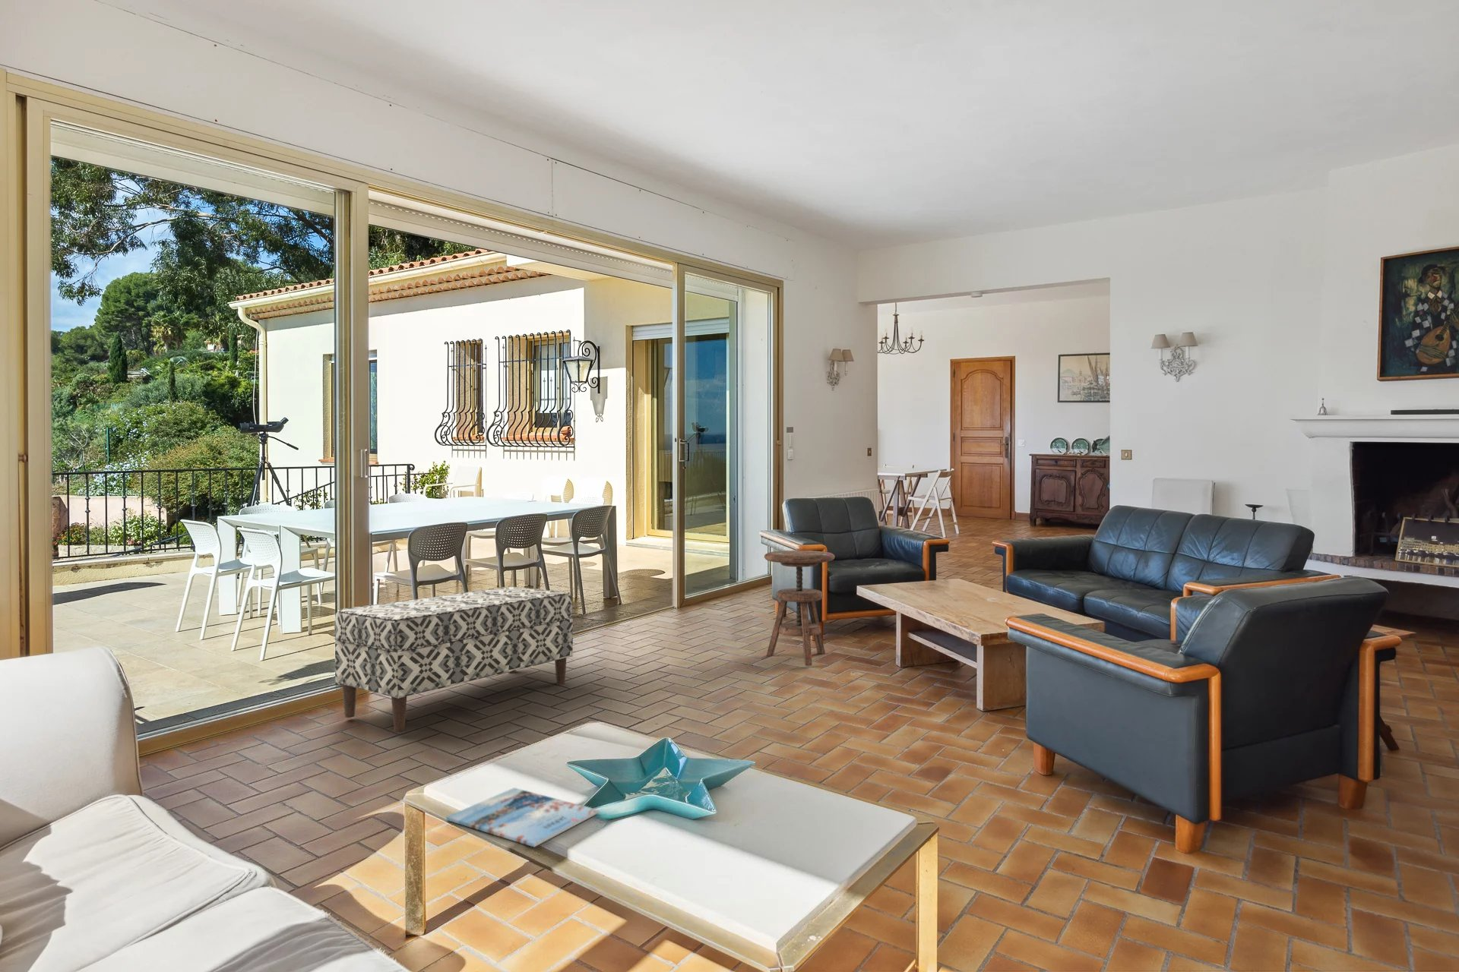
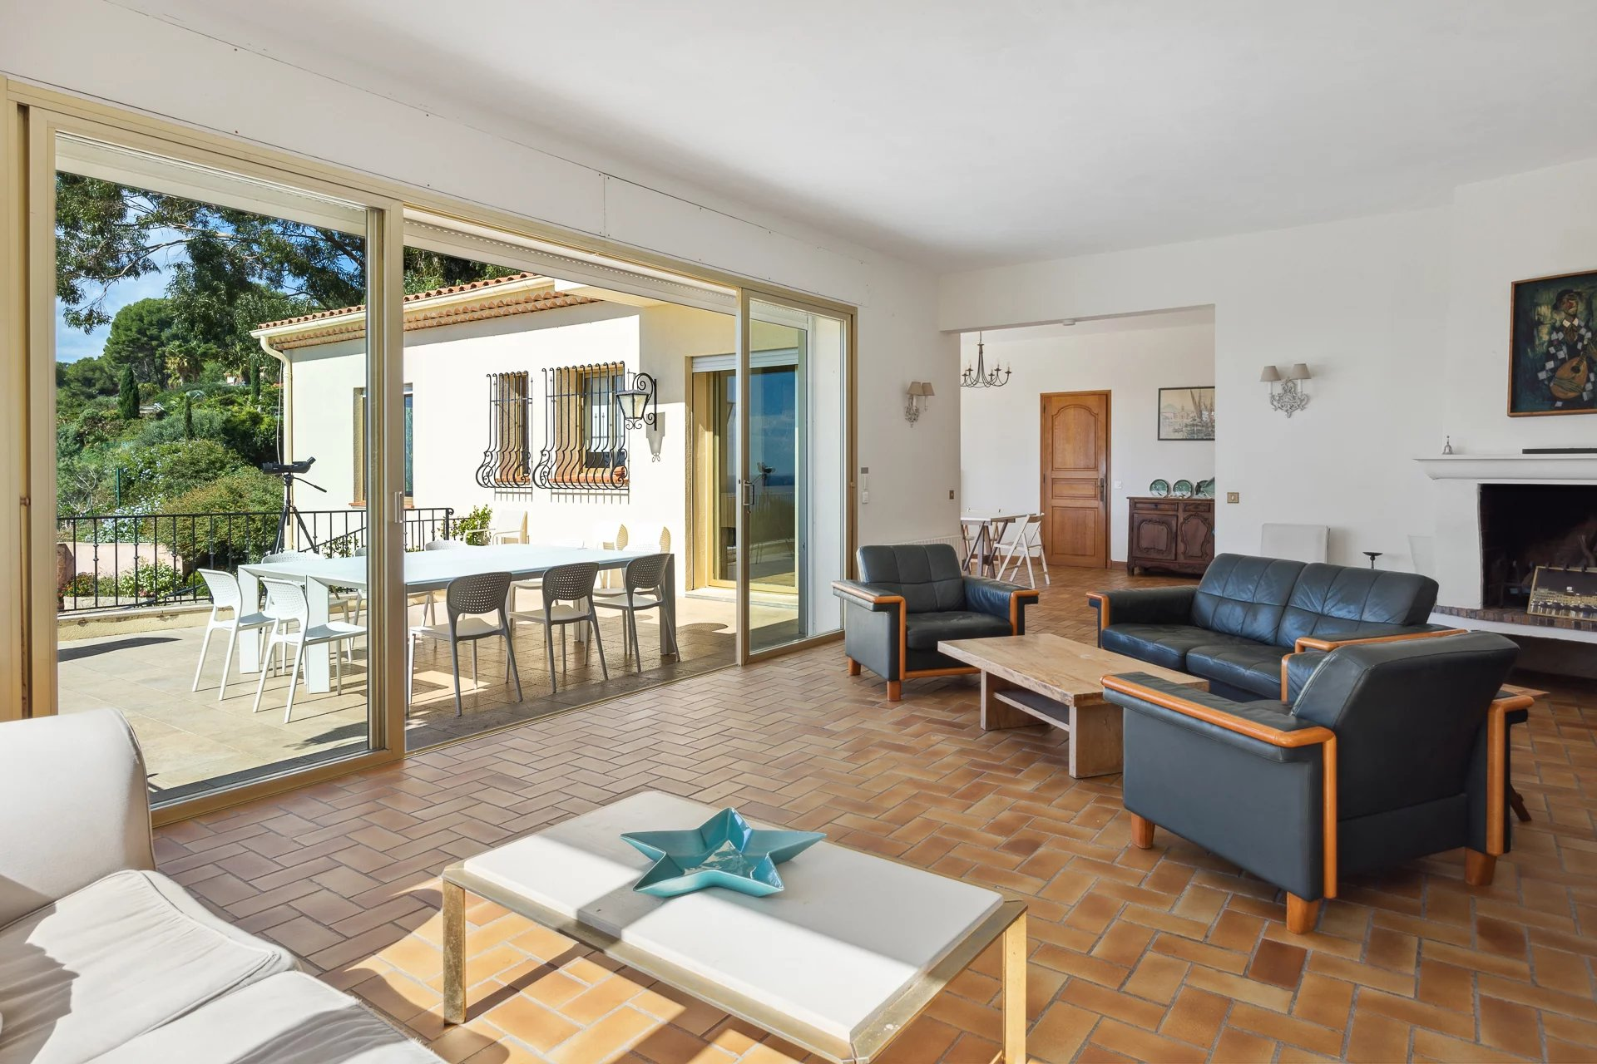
- bench [333,586,573,732]
- magazine [445,786,599,847]
- side table [763,550,835,667]
